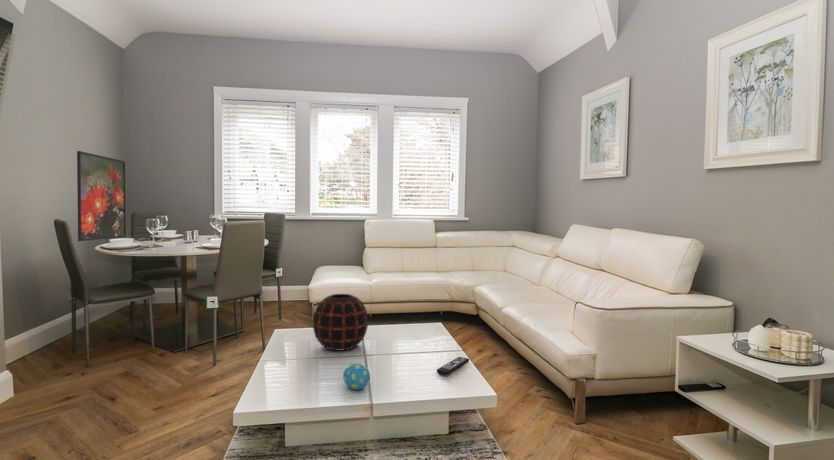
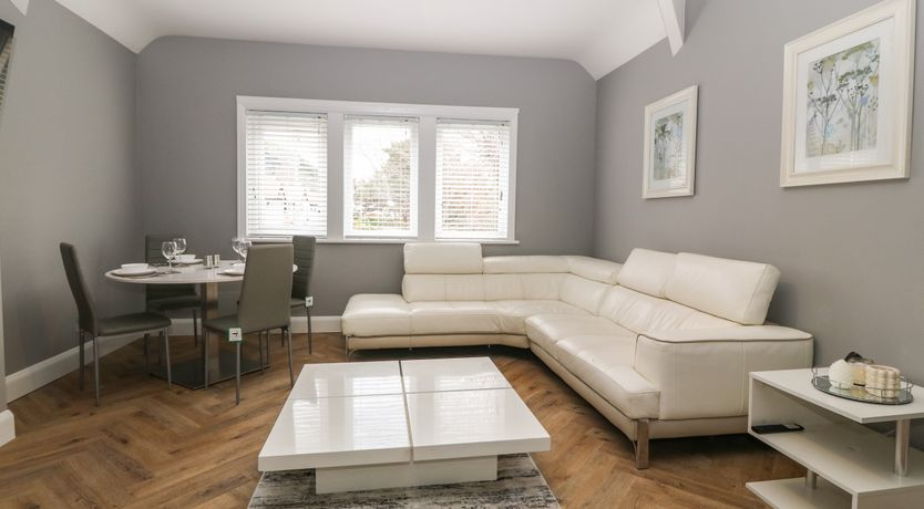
- decorative vase [312,293,369,352]
- remote control [436,356,470,376]
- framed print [76,150,127,242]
- decorative egg [342,362,371,391]
